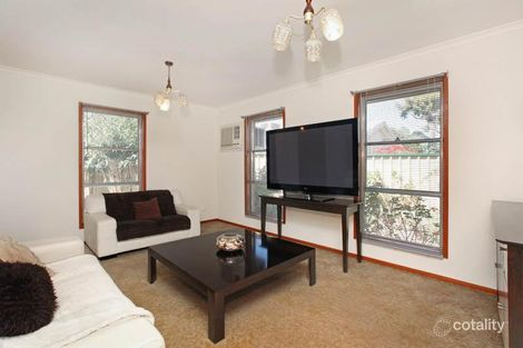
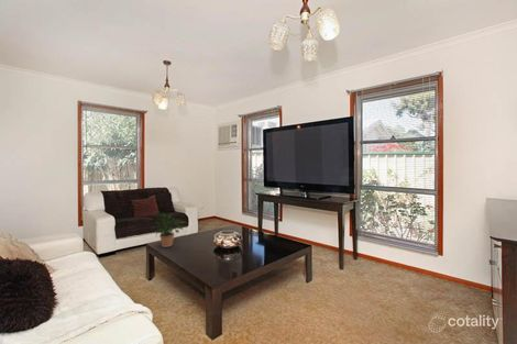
+ potted plant [151,211,187,248]
